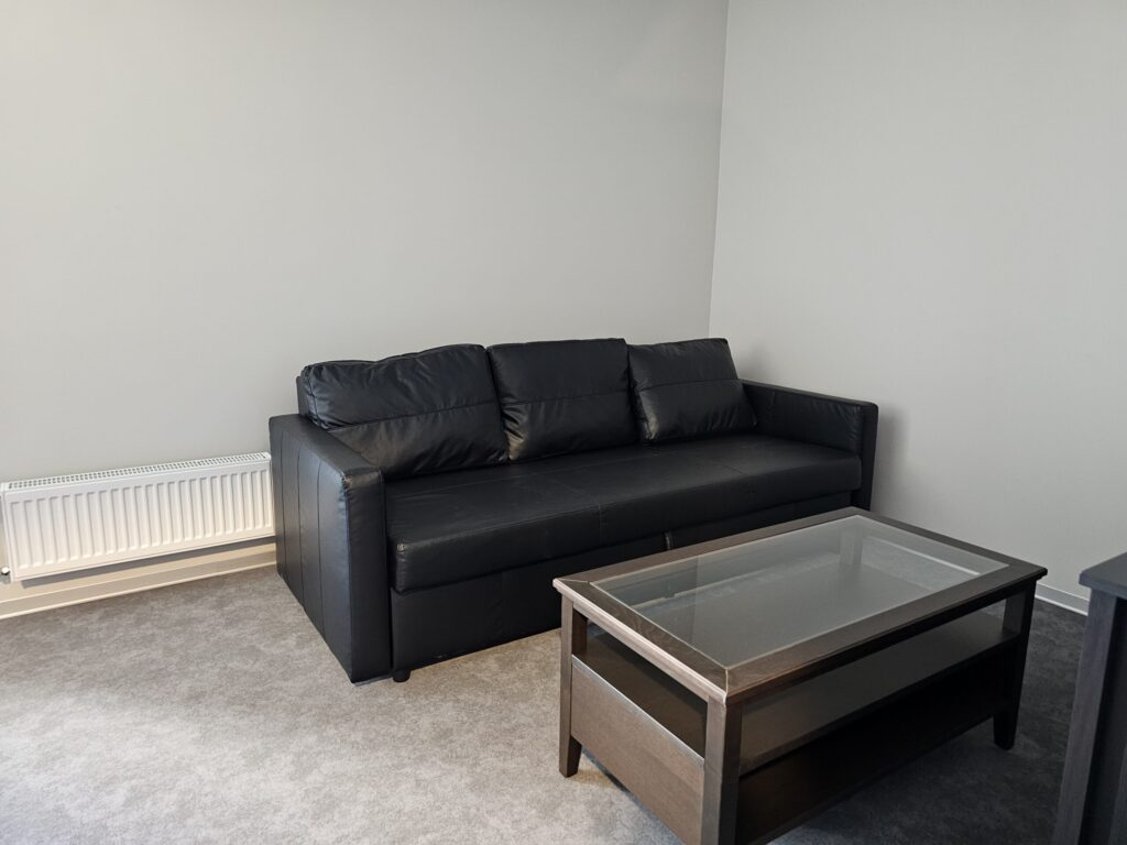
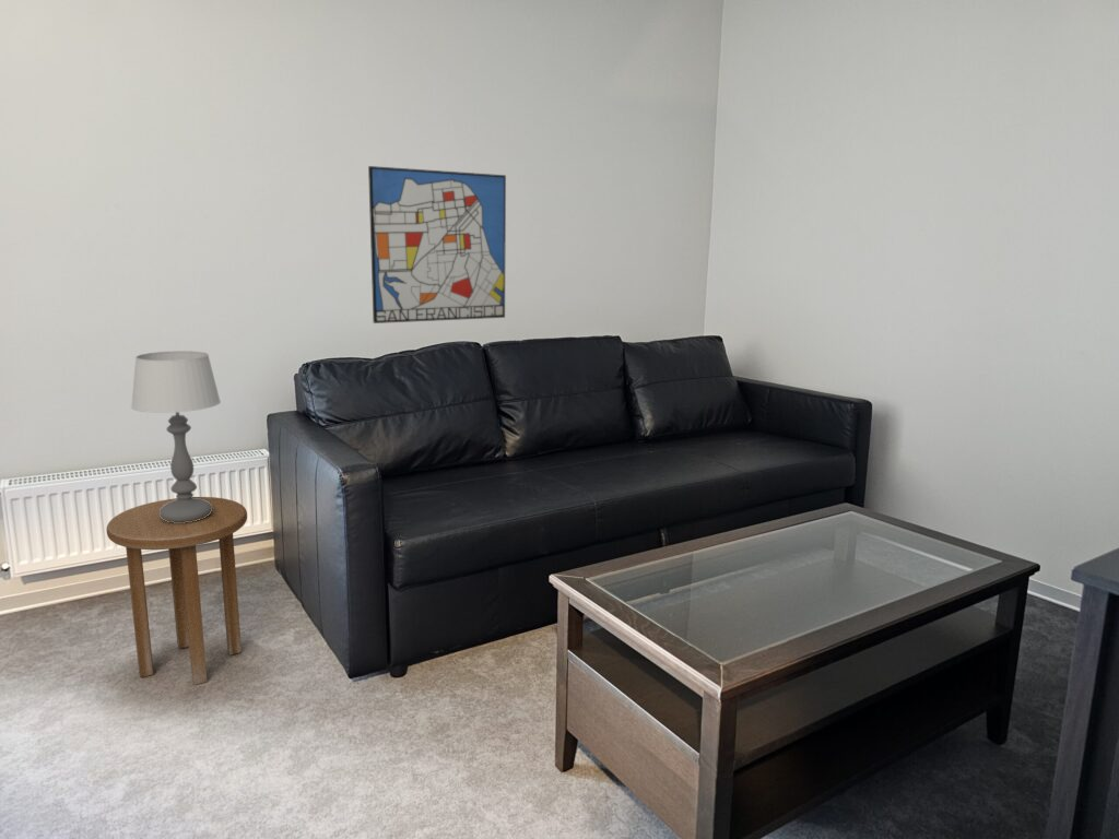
+ wall art [367,165,507,324]
+ table lamp [130,350,222,523]
+ side table [106,496,248,686]
